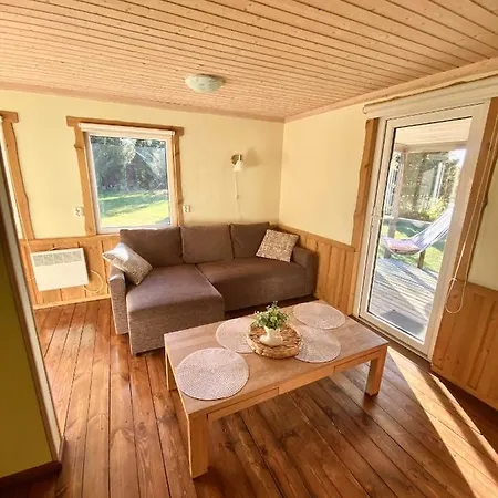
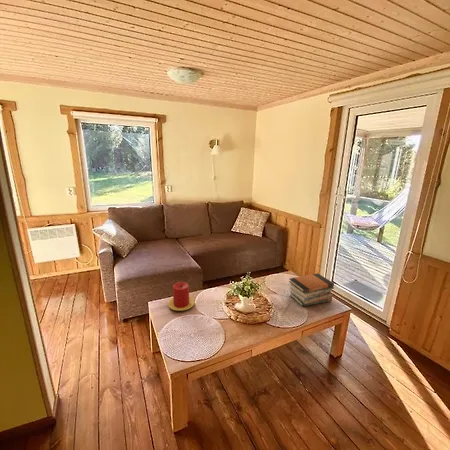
+ candle [167,281,195,312]
+ book stack [288,272,335,308]
